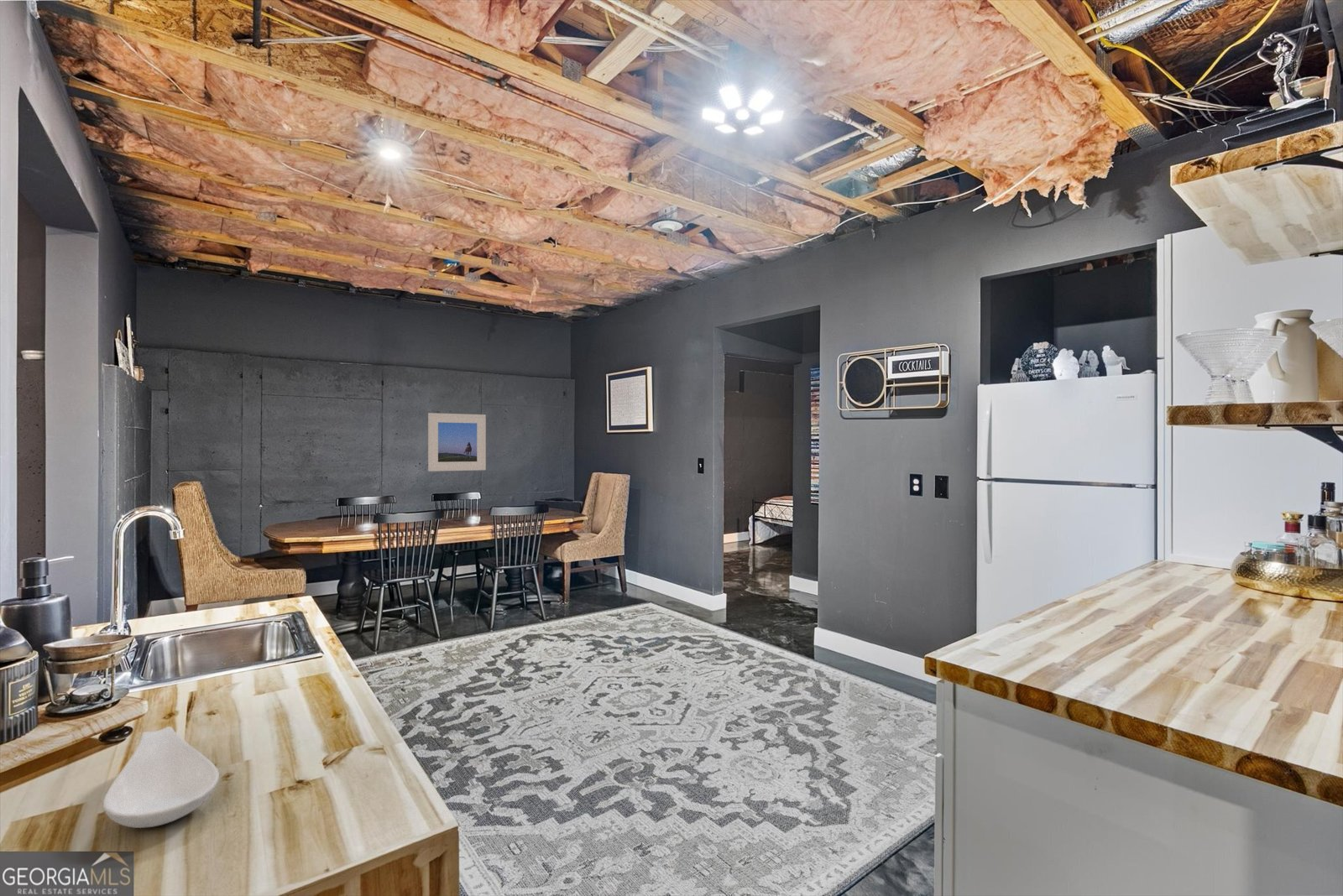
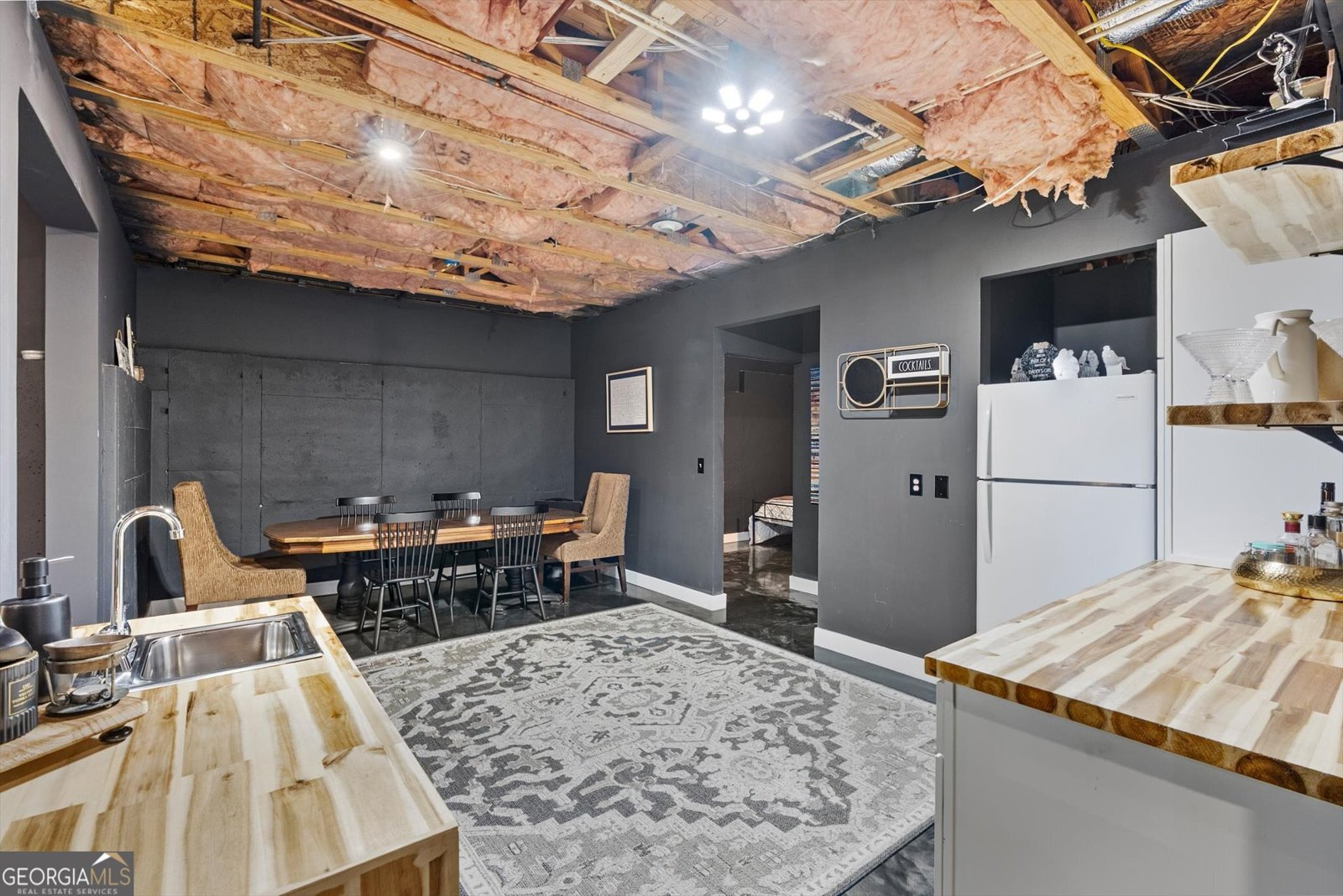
- spoon rest [102,726,220,829]
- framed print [427,412,487,472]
